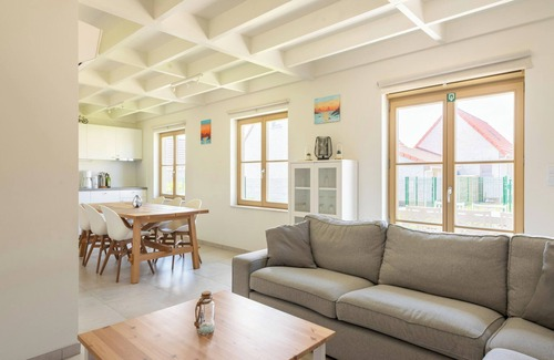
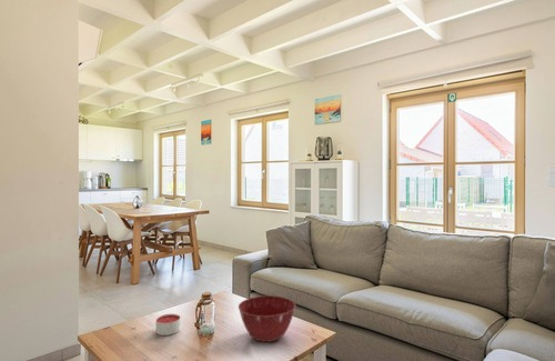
+ candle [154,313,181,337]
+ mixing bowl [238,294,296,343]
